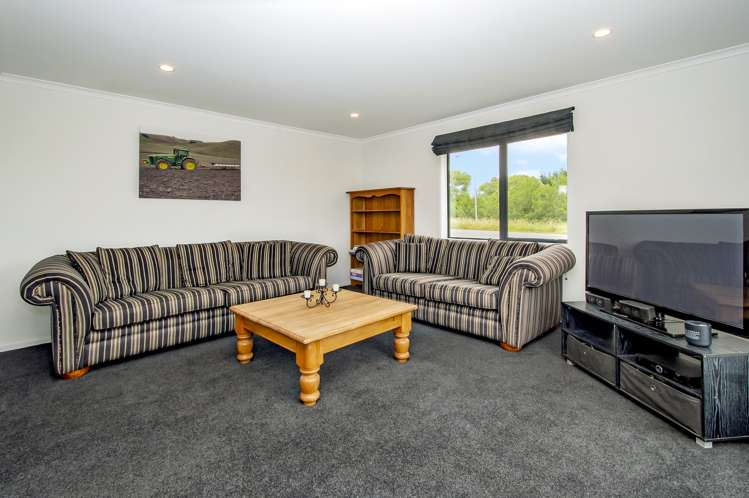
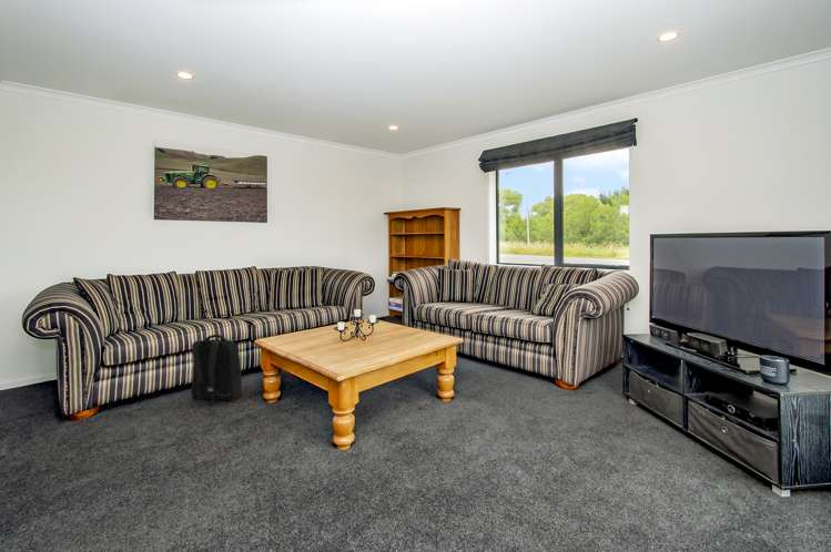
+ backpack [188,334,243,406]
